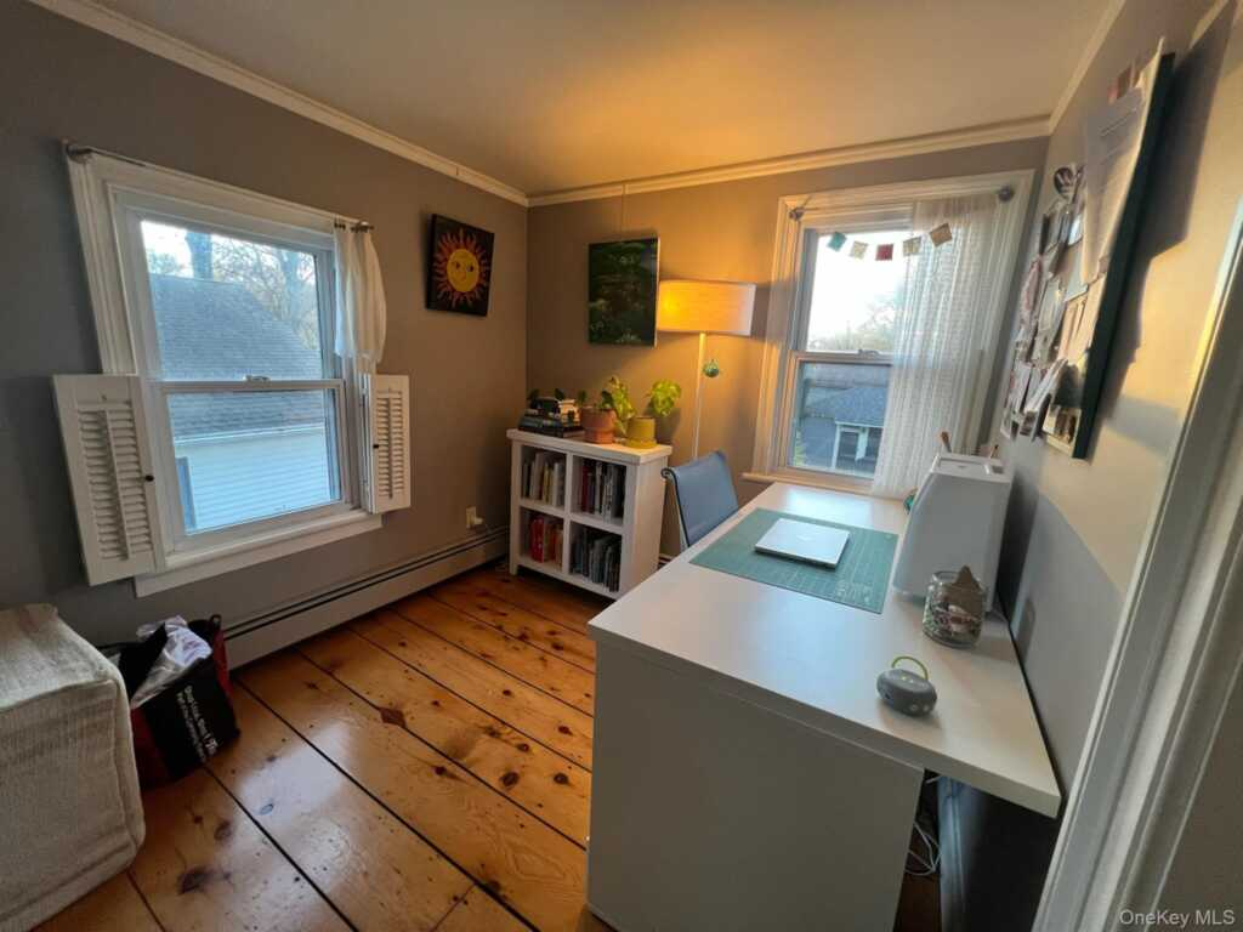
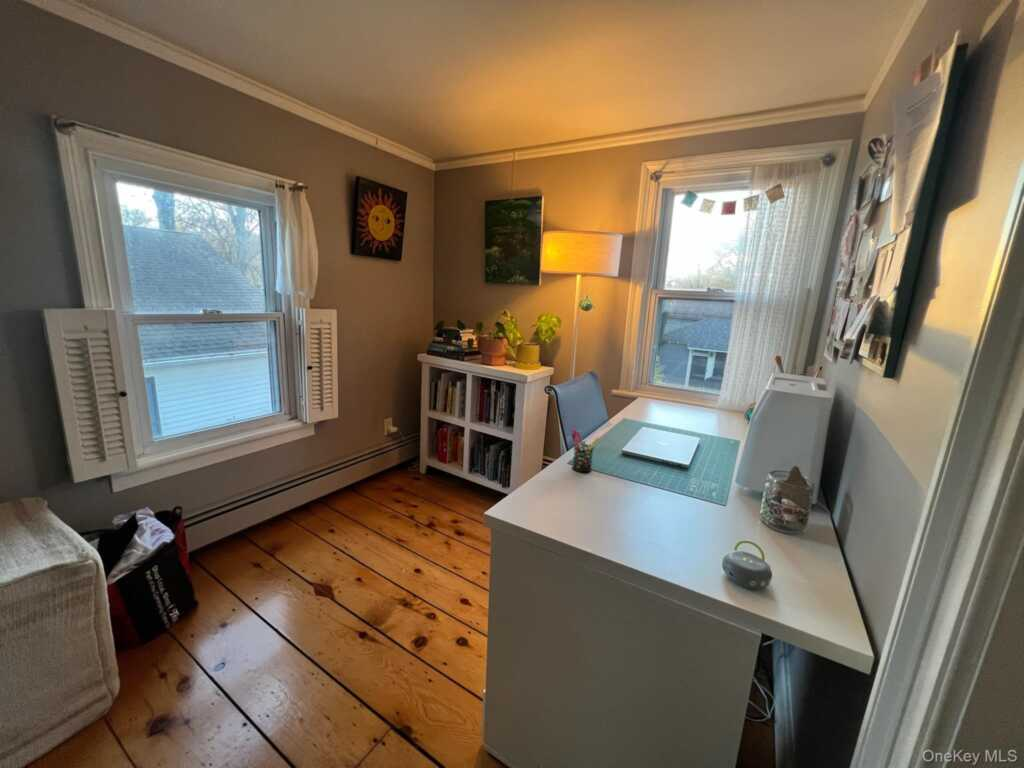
+ pen holder [570,429,600,473]
